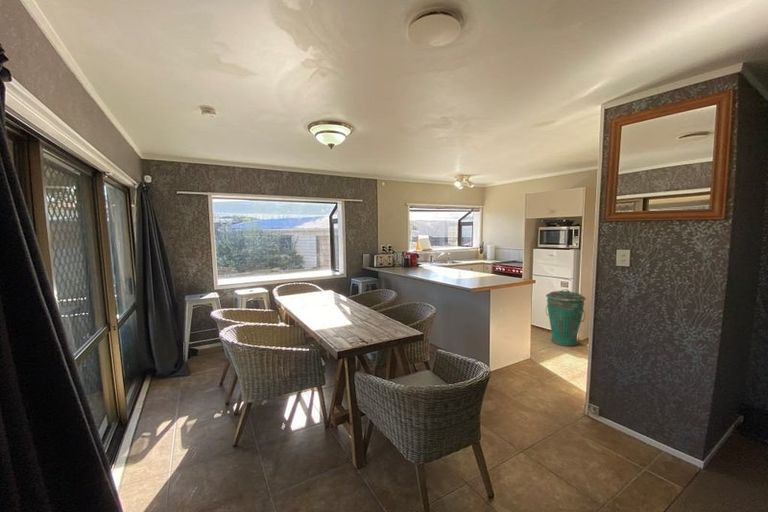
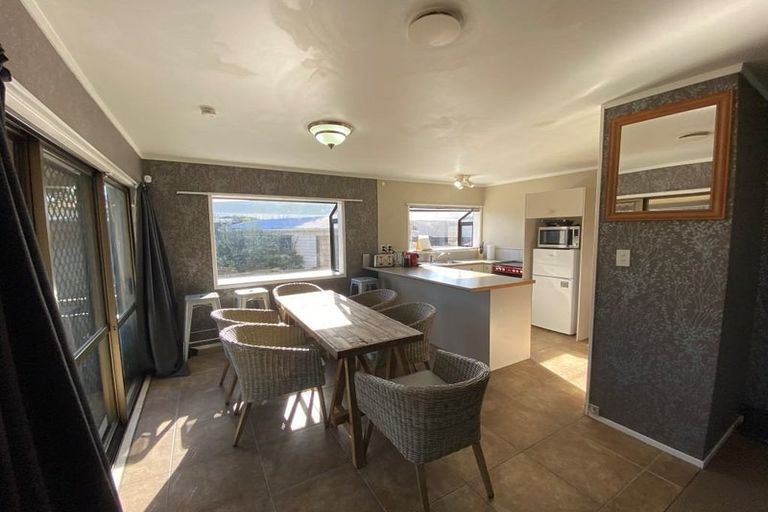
- trash can [545,288,587,347]
